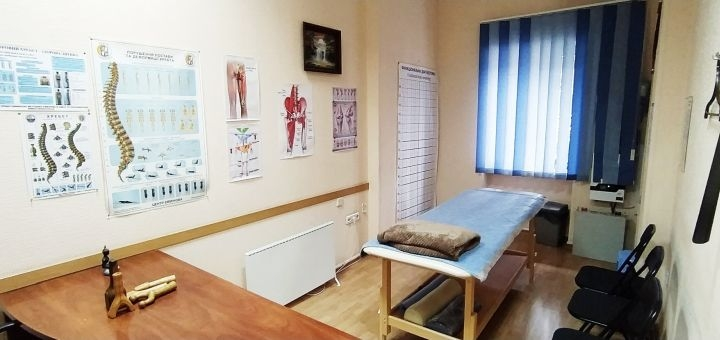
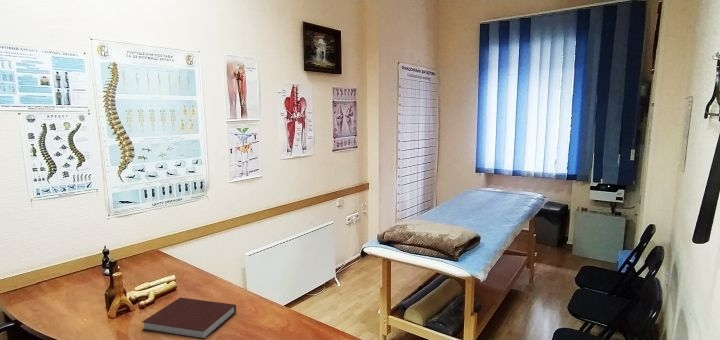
+ notebook [141,297,237,340]
